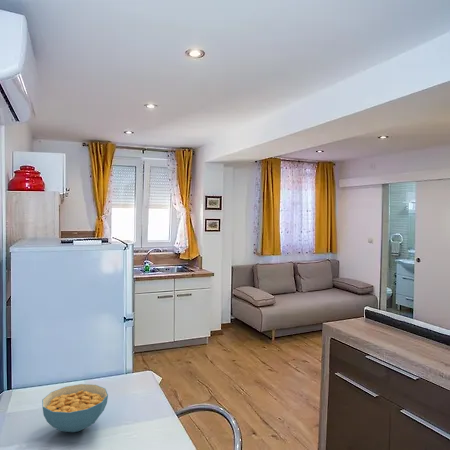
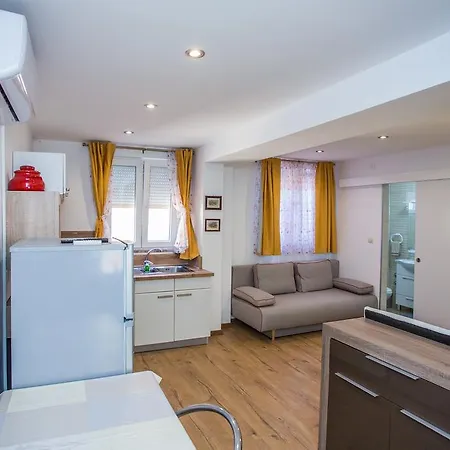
- cereal bowl [41,383,109,433]
